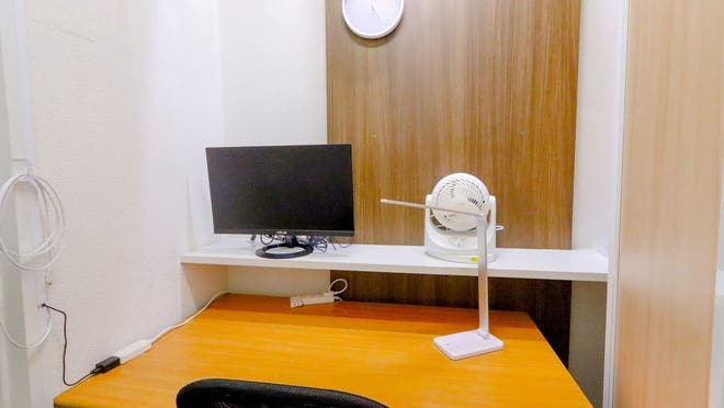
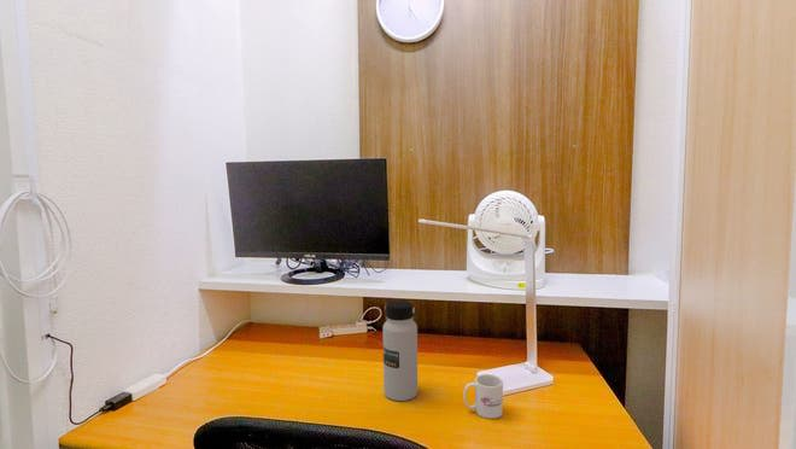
+ mug [463,373,504,420]
+ water bottle [381,299,419,402]
